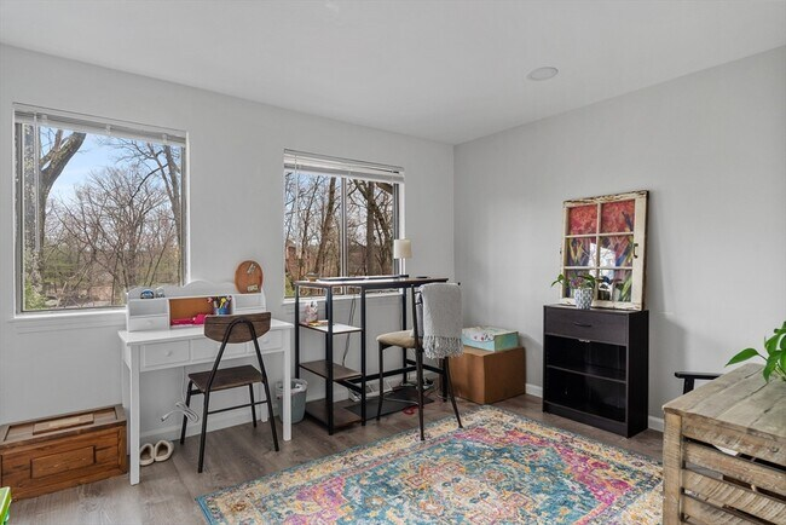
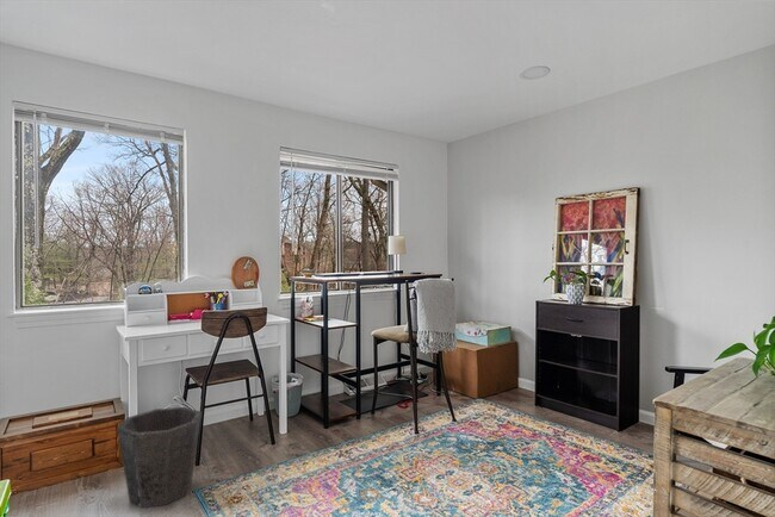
+ waste bin [116,406,203,509]
